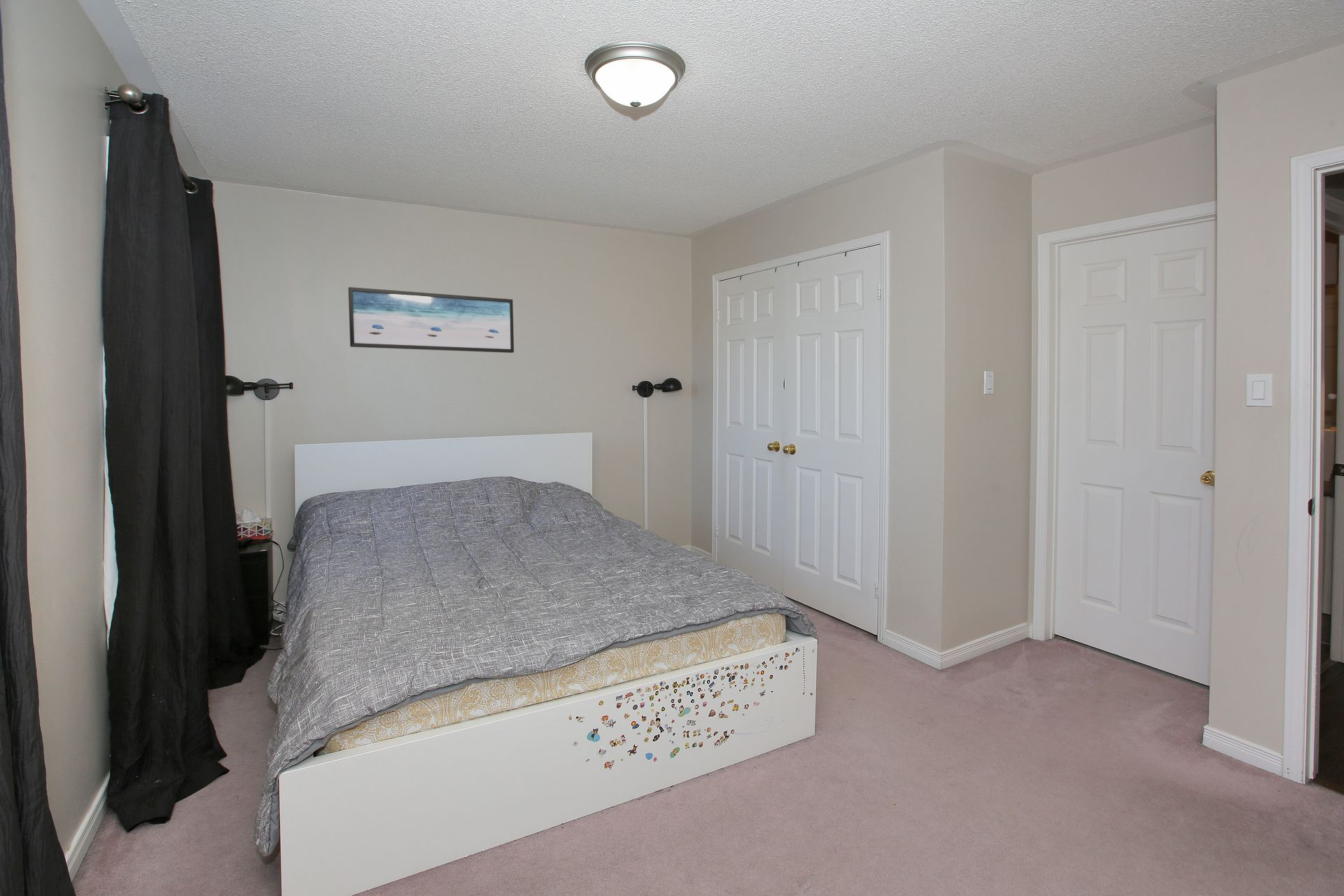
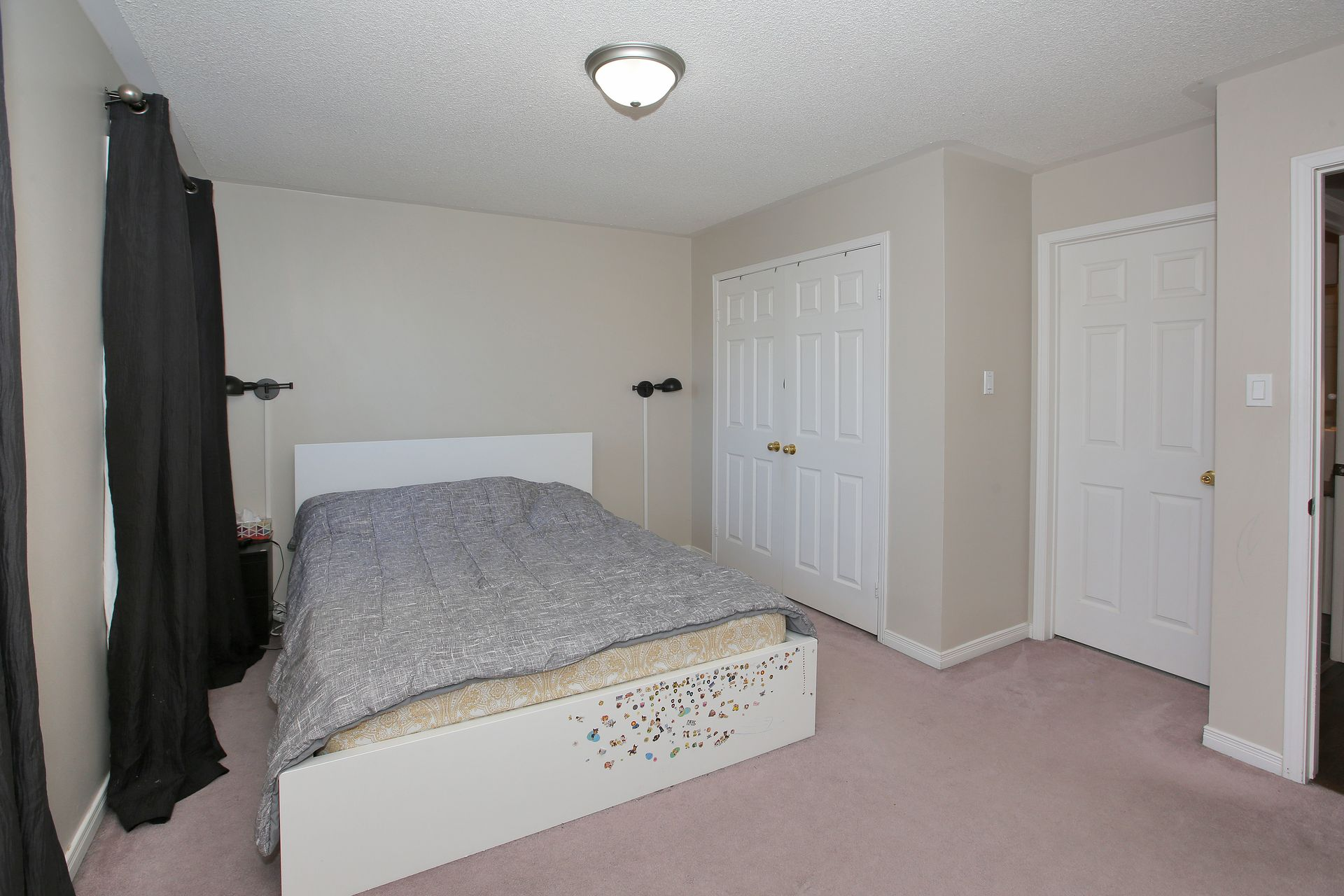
- wall art [348,286,514,353]
